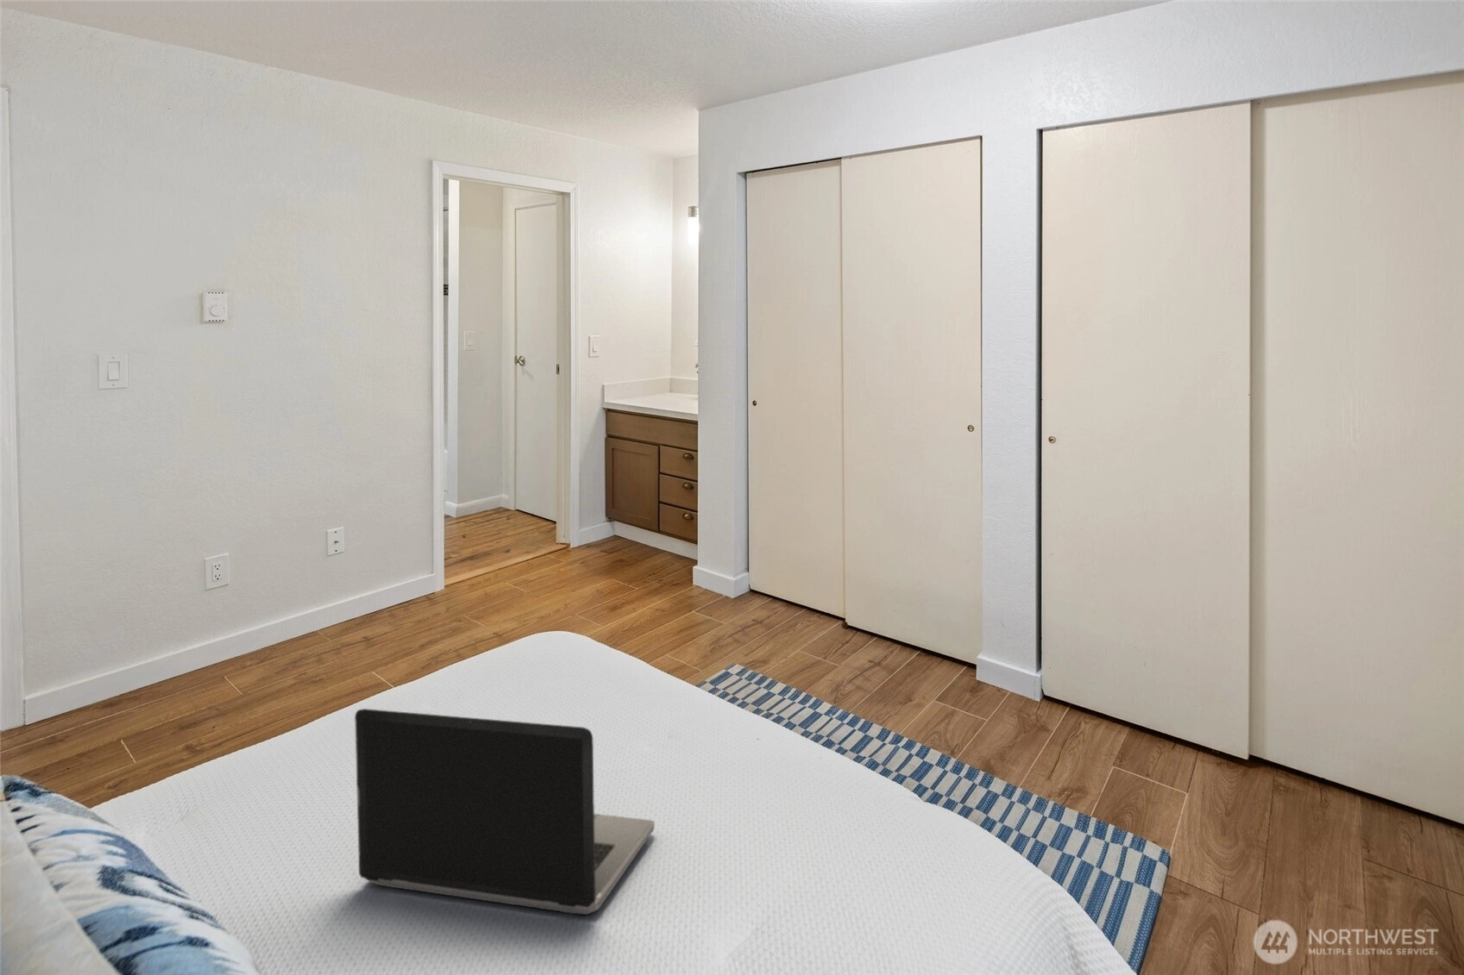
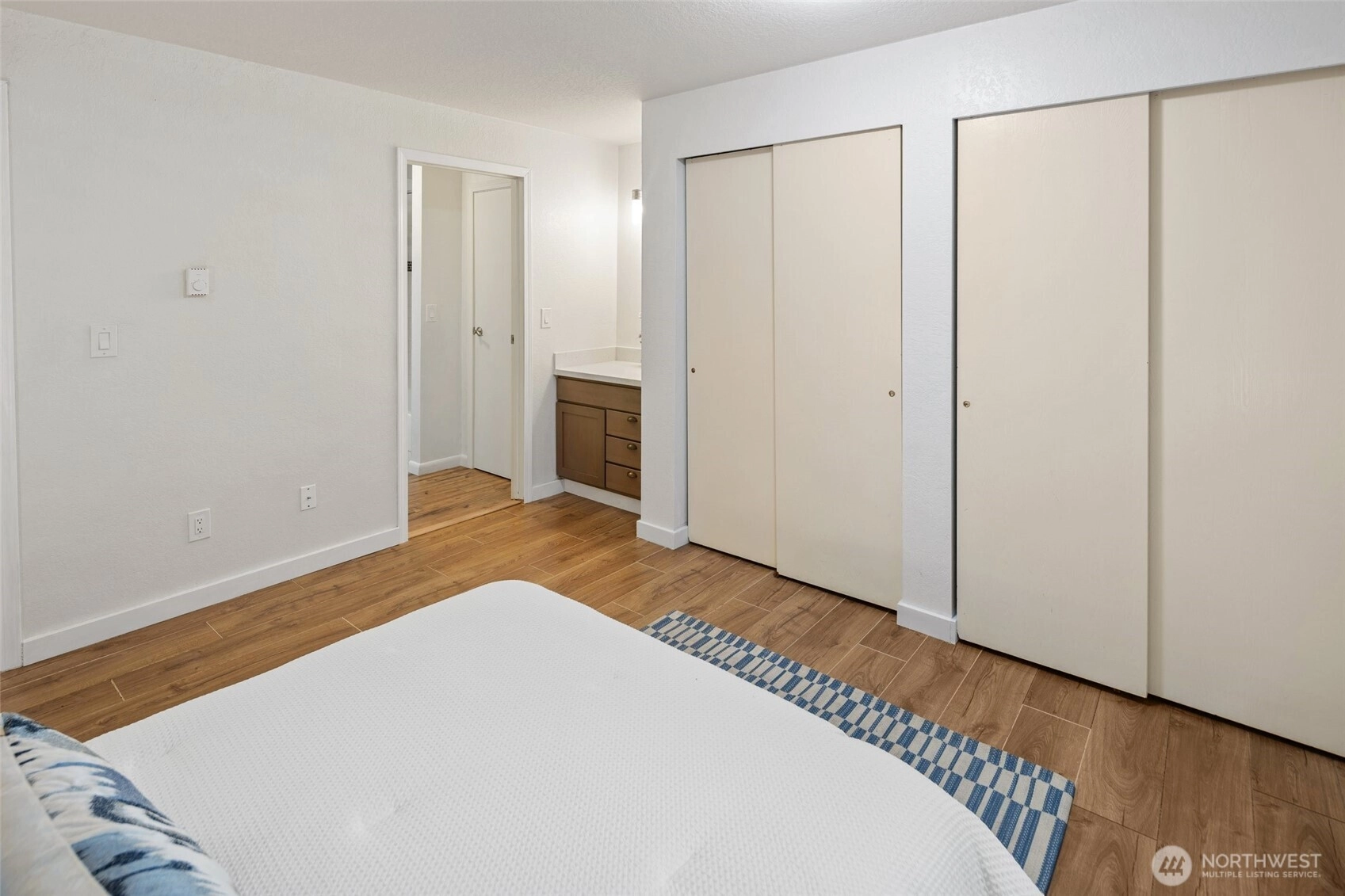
- laptop computer [354,707,655,915]
